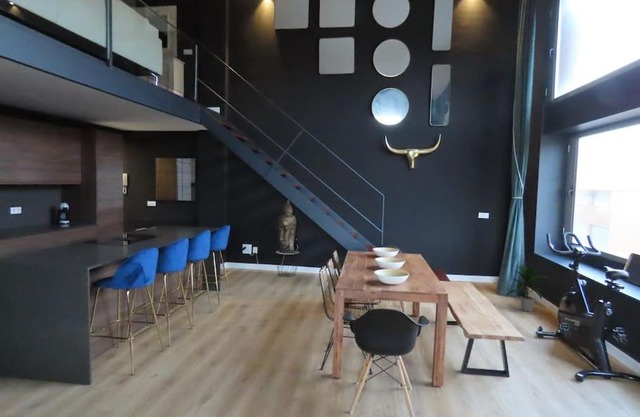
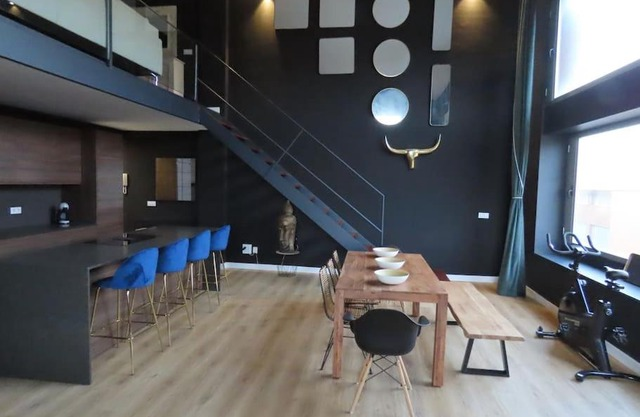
- indoor plant [505,264,549,313]
